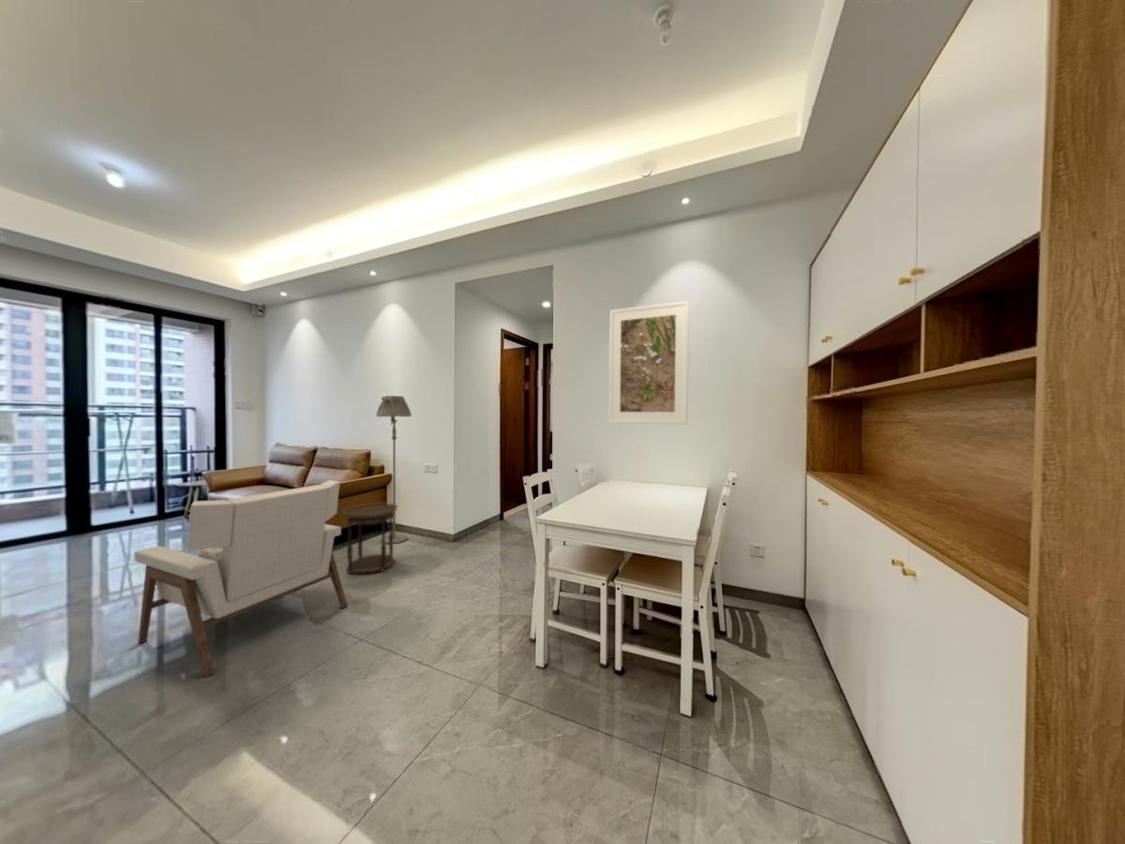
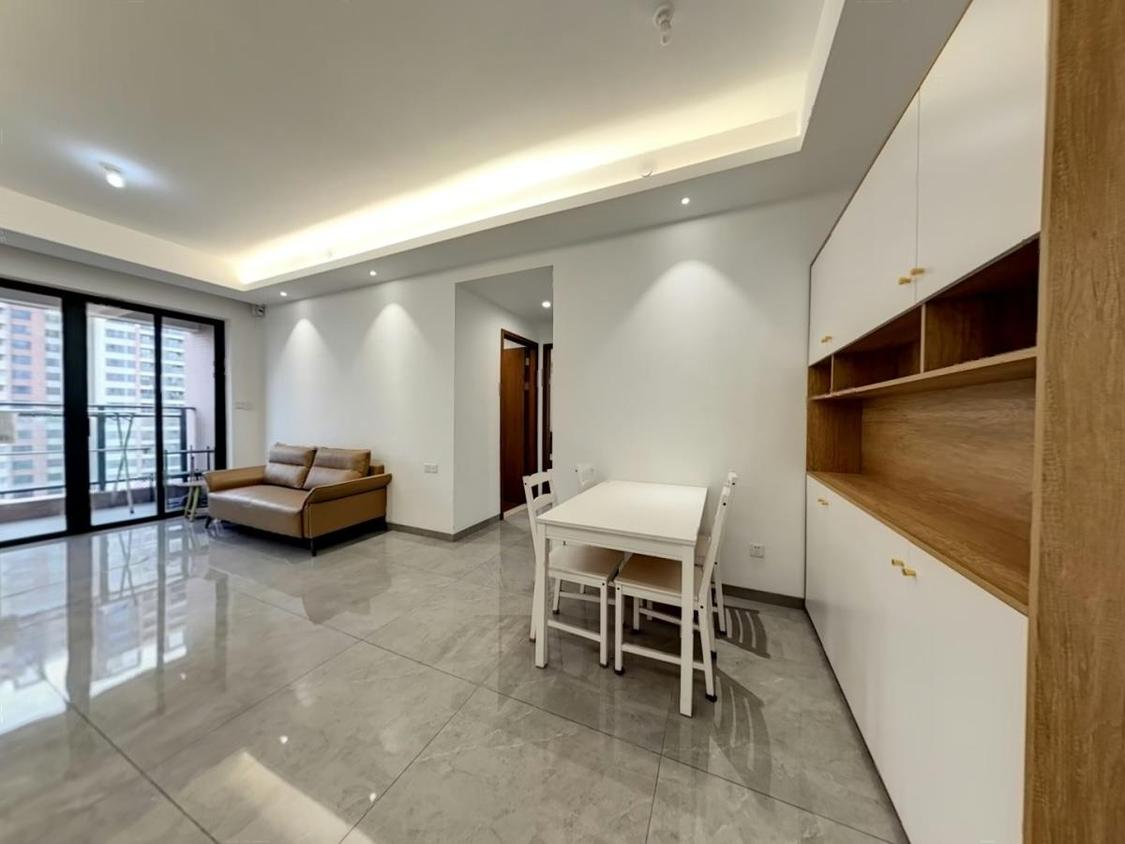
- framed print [608,300,690,425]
- floor lamp [375,395,413,545]
- armchair [133,479,349,677]
- side table [343,502,399,575]
